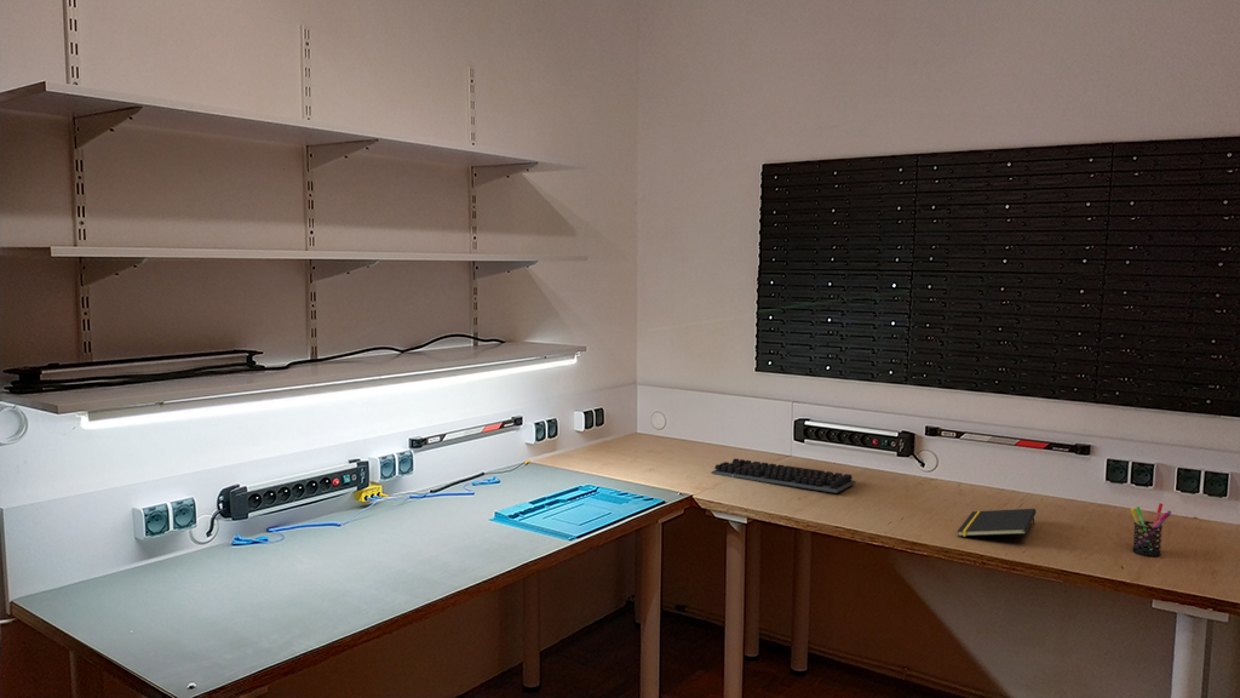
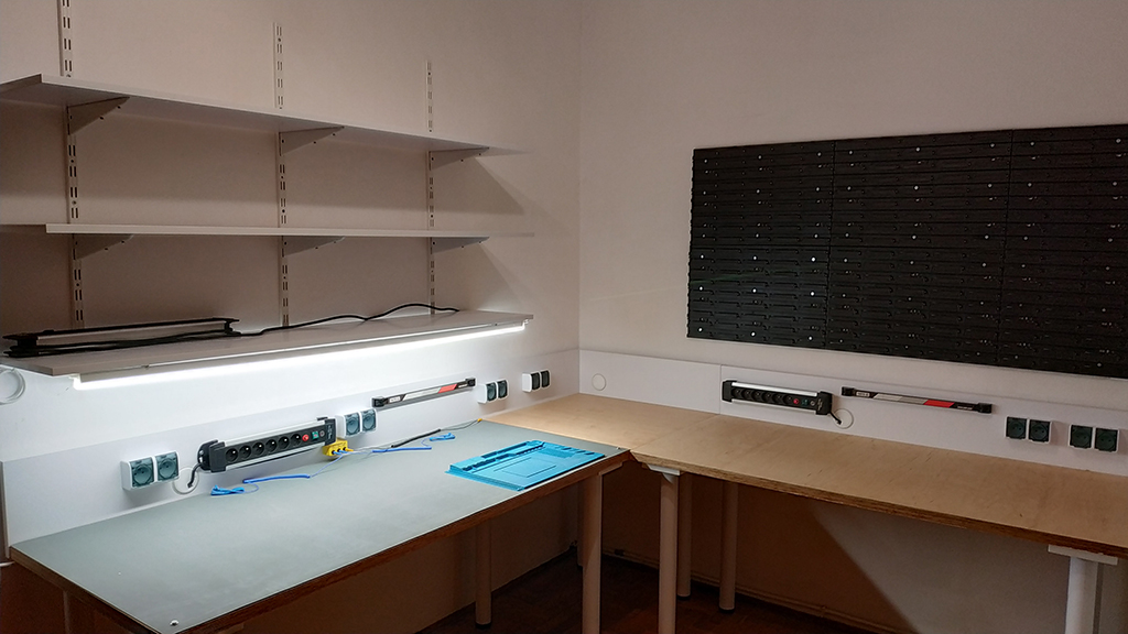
- notepad [957,508,1038,538]
- computer keyboard [710,457,856,494]
- pen holder [1130,502,1172,557]
